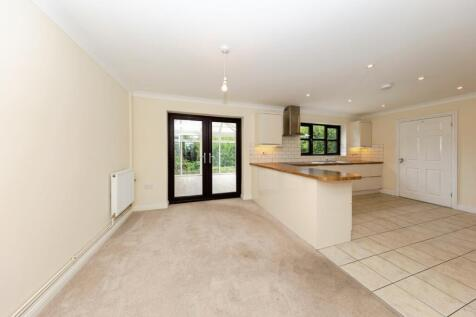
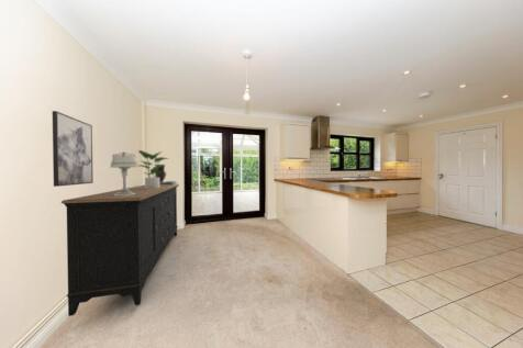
+ potted plant [137,149,170,189]
+ wall art [52,110,94,188]
+ sideboard [60,183,180,317]
+ table lamp [109,150,140,195]
+ decorative urn [155,164,178,186]
